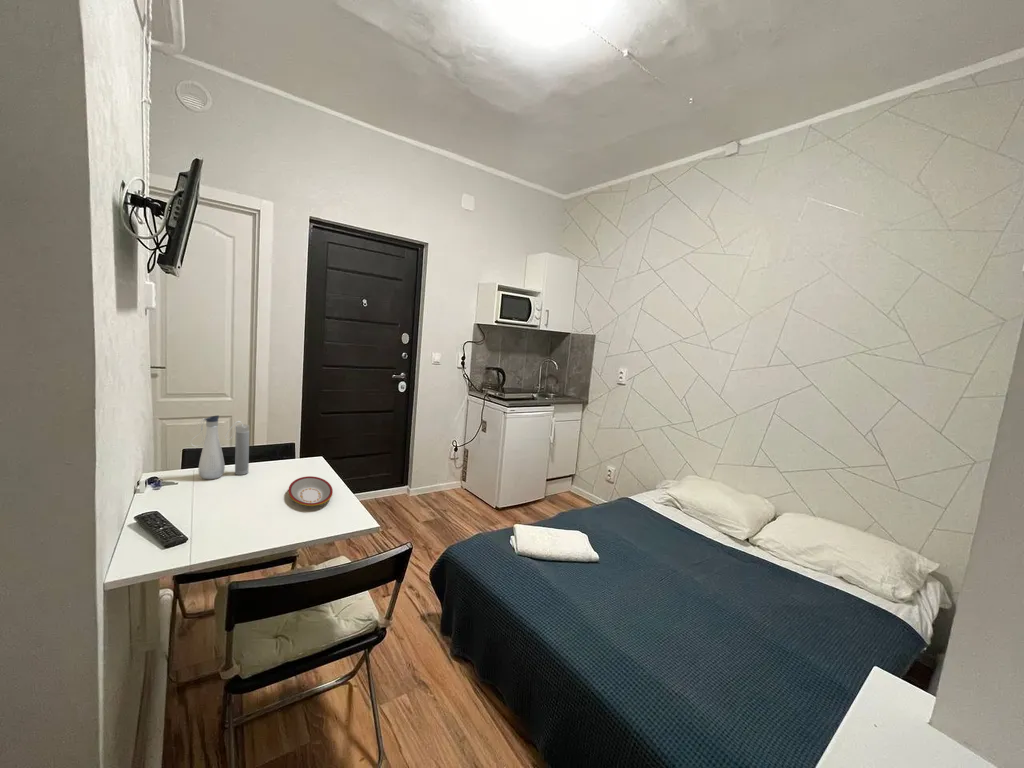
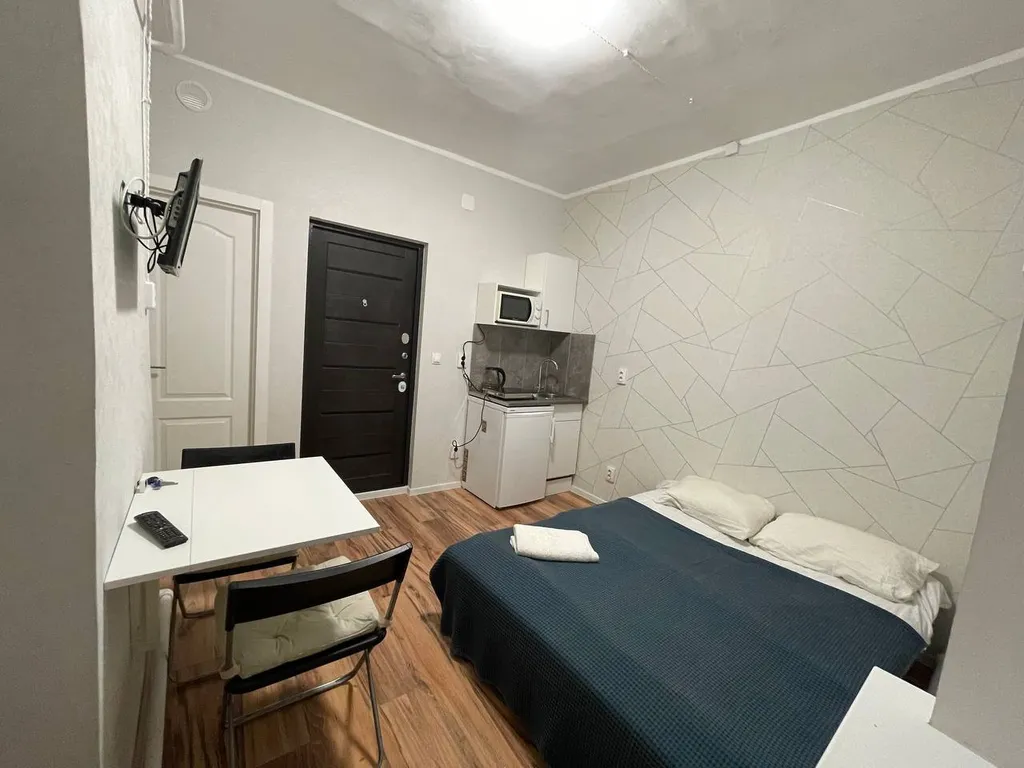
- water bottle [190,415,250,480]
- plate [287,475,334,507]
